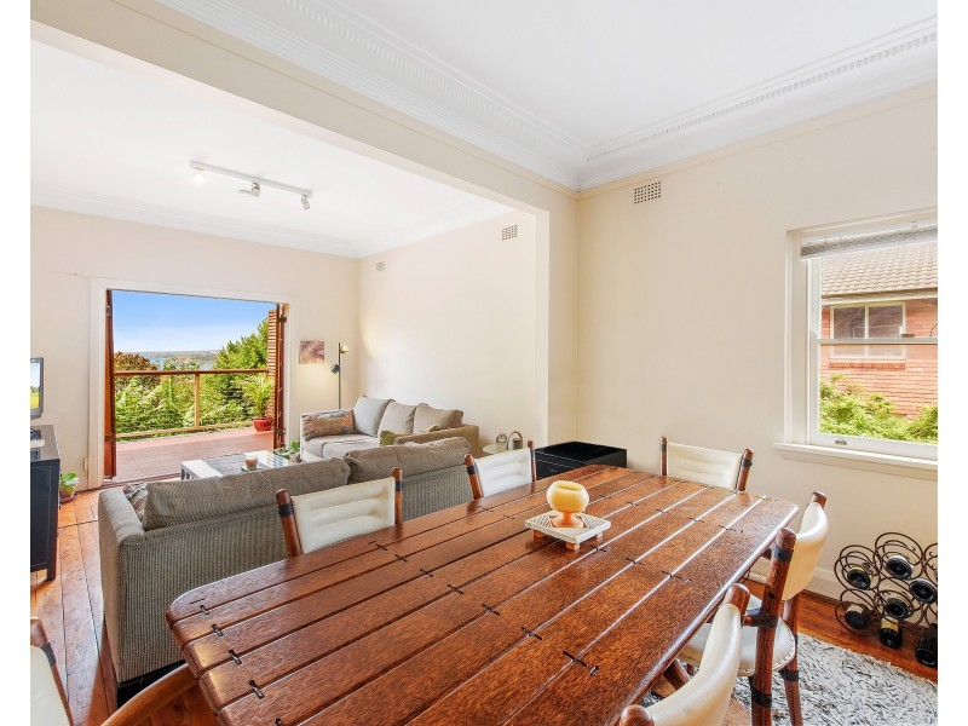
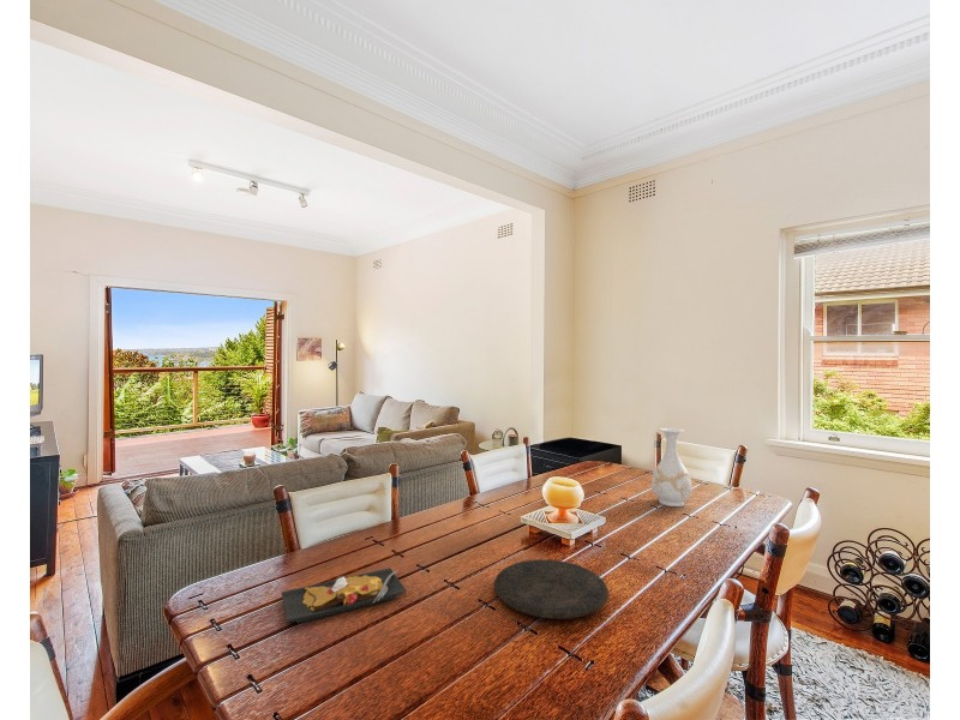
+ plate [493,558,610,620]
+ plate [281,566,408,624]
+ vase [650,427,694,508]
